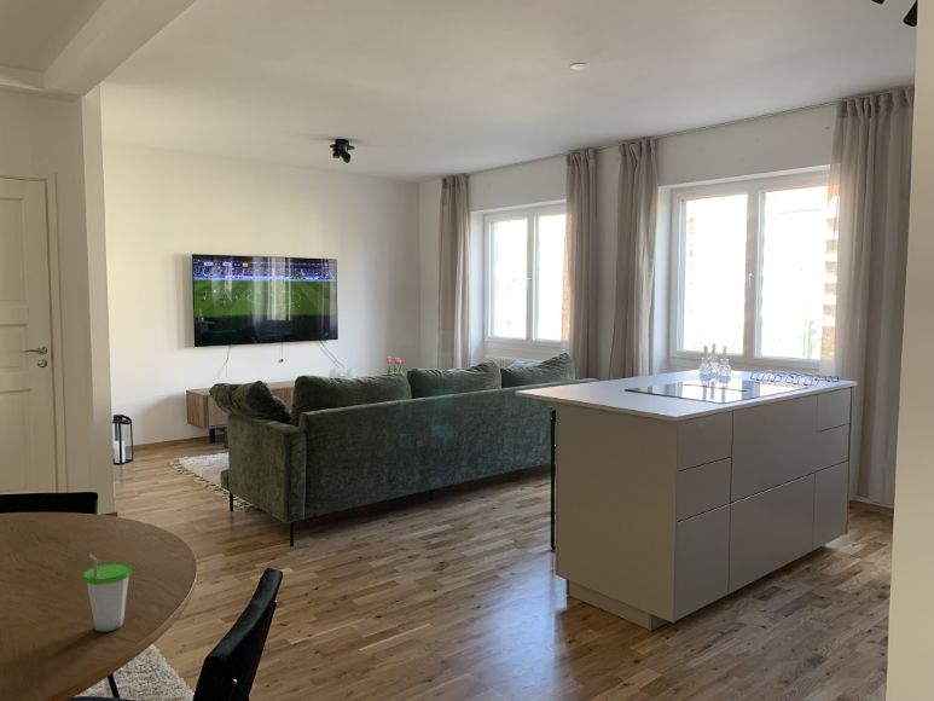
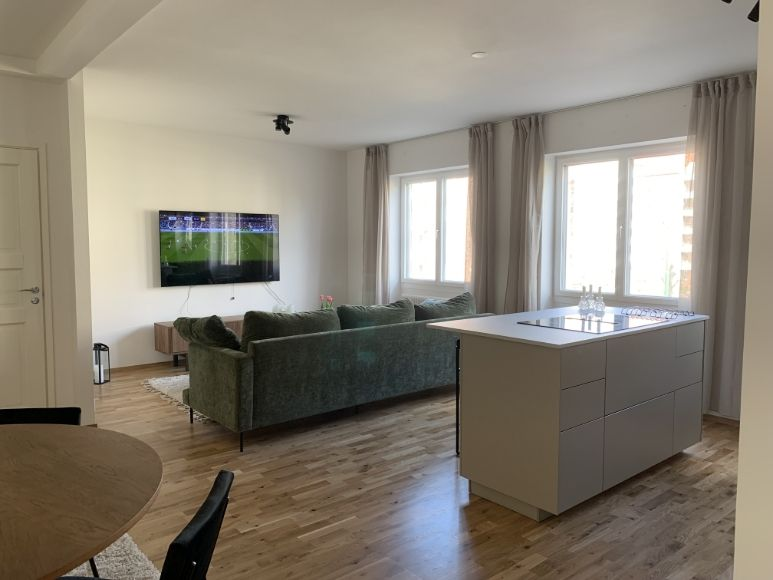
- cup [82,552,133,633]
